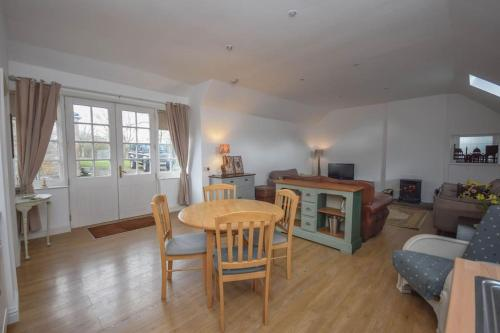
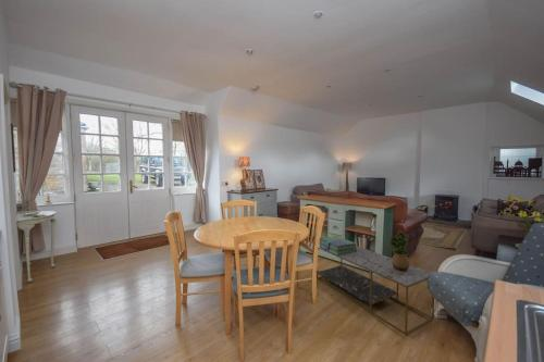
+ stack of books [319,235,357,255]
+ potted plant [388,230,411,272]
+ coffee table [316,245,435,336]
